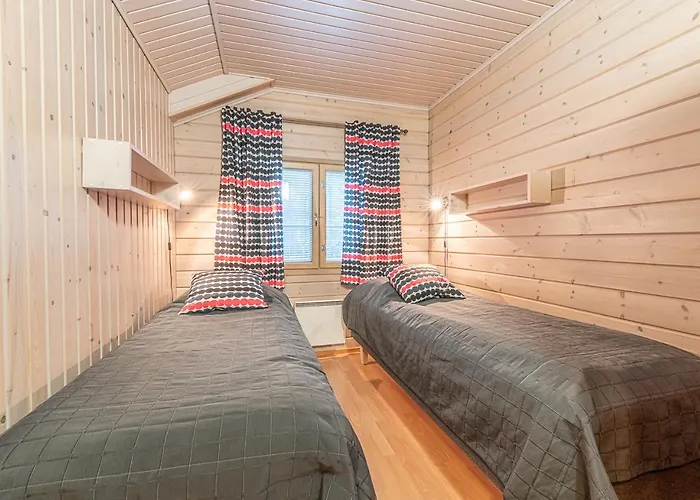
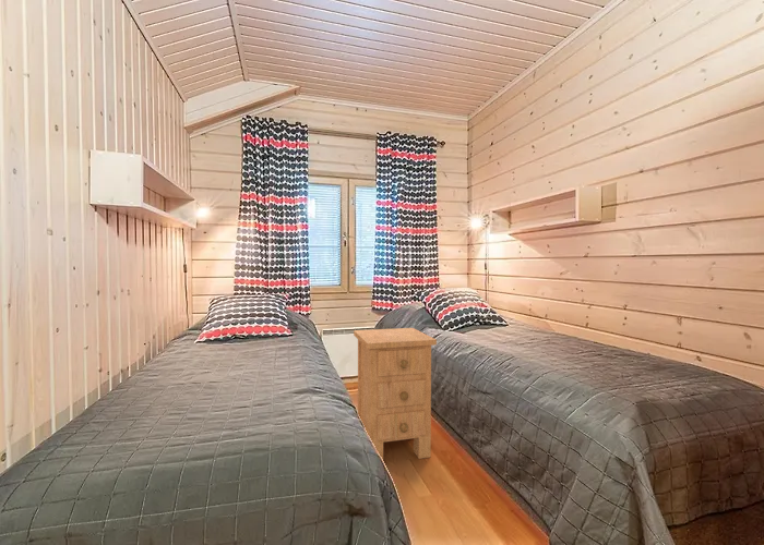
+ nightstand [353,327,438,460]
